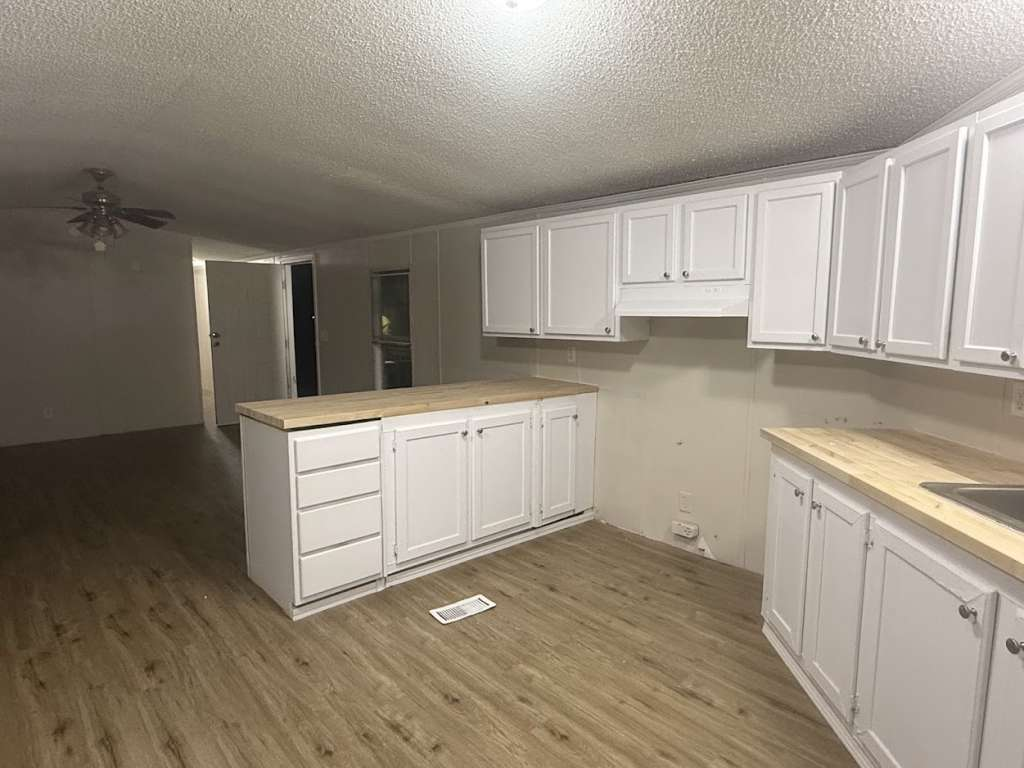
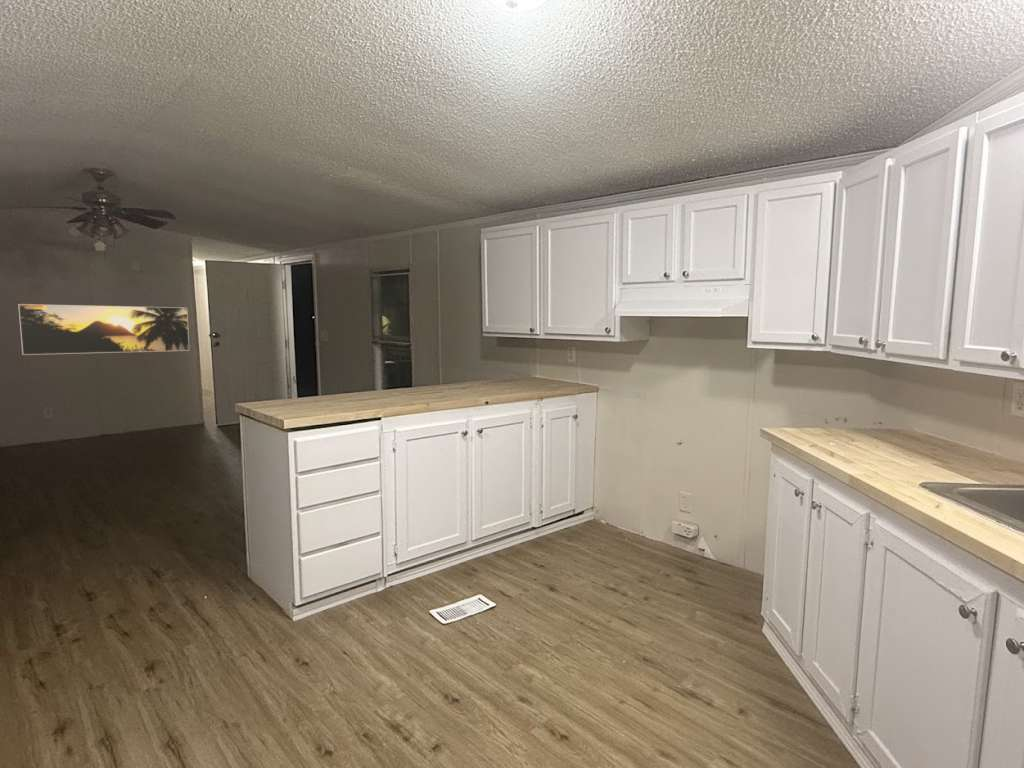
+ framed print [17,303,190,356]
